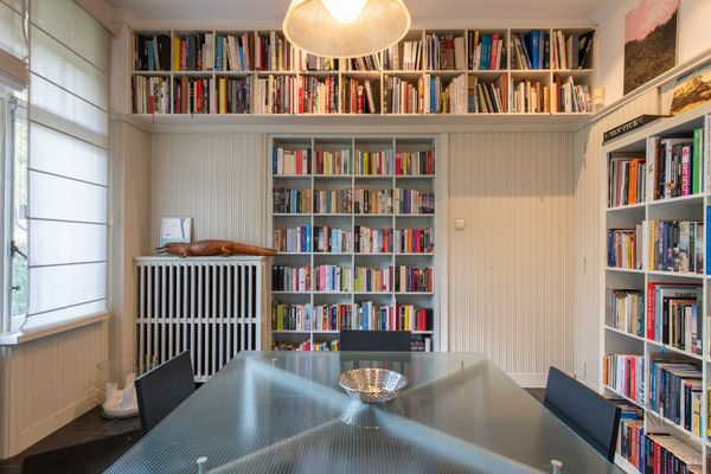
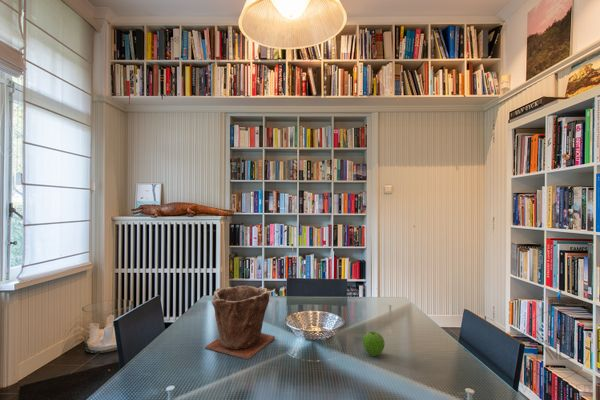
+ plant pot [204,285,276,360]
+ fruit [362,331,386,357]
